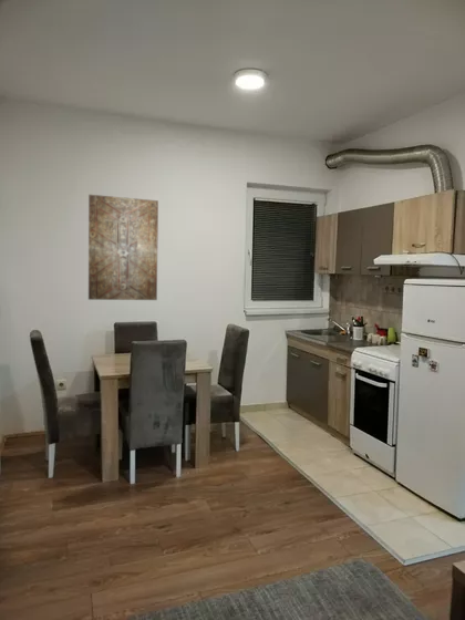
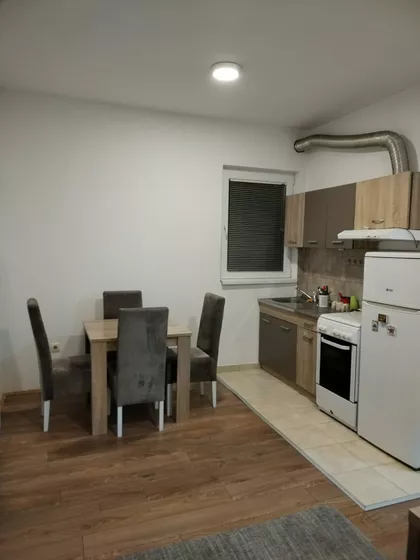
- wall art [87,194,159,301]
